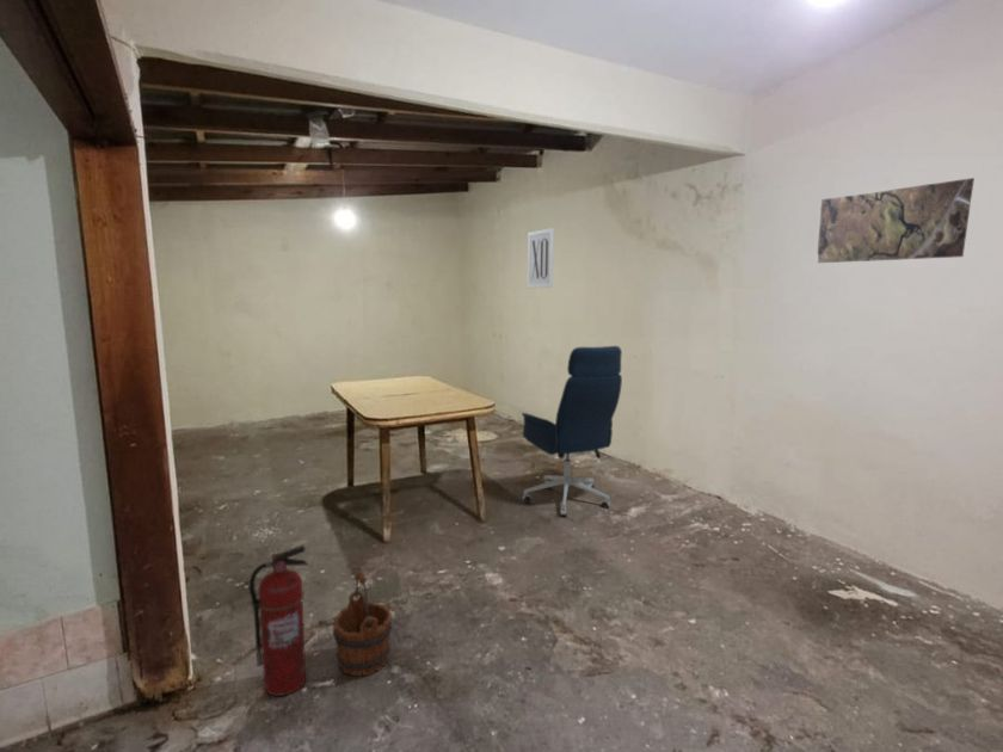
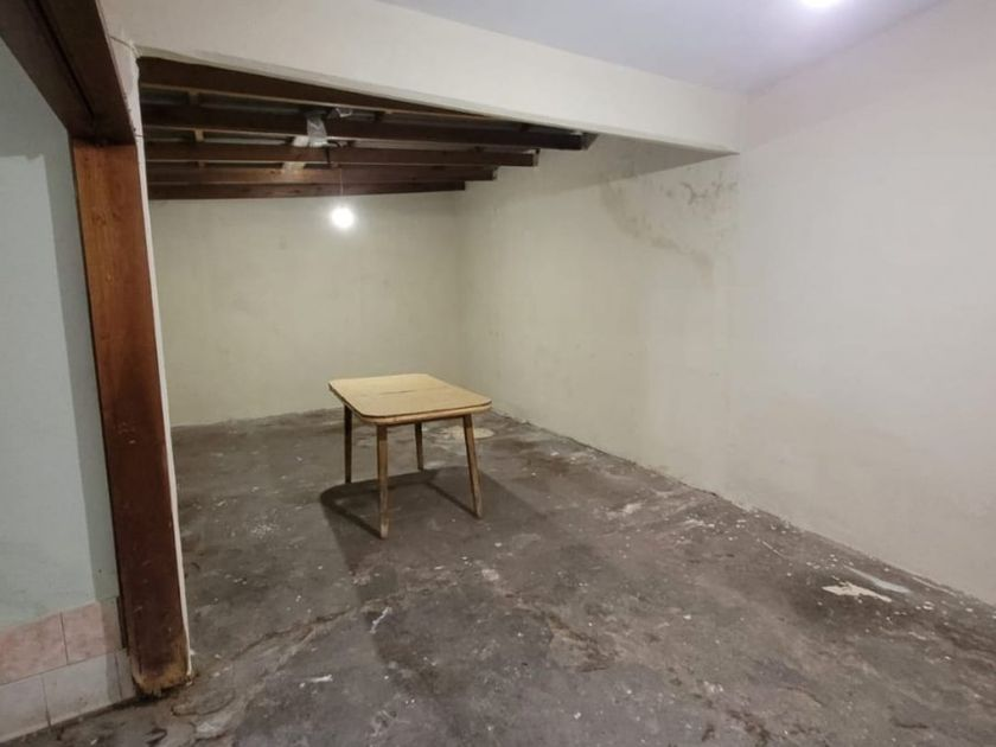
- fire extinguisher [247,544,309,697]
- wooden bucket [332,569,393,678]
- wall art [527,227,555,289]
- office chair [521,345,623,517]
- map [817,177,976,264]
